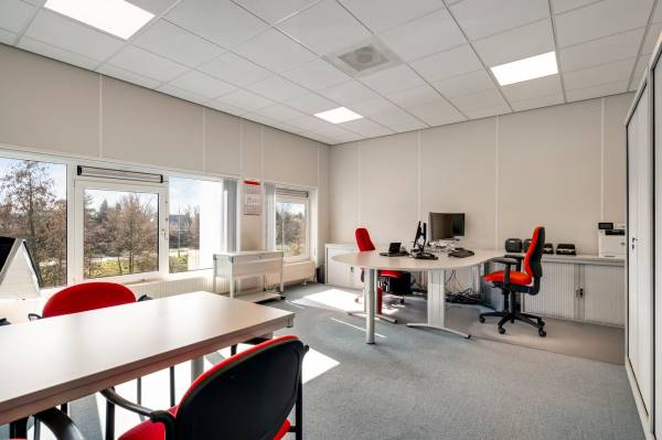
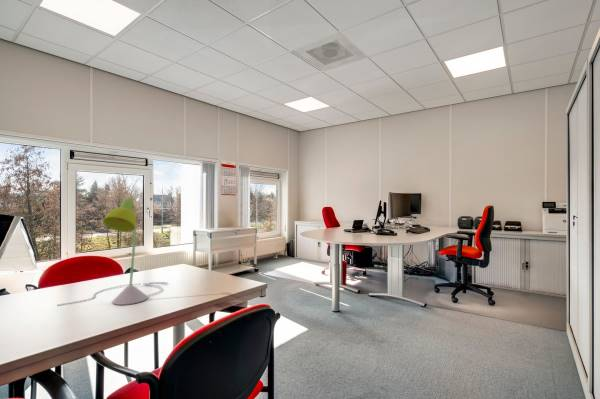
+ desk lamp [58,195,169,306]
